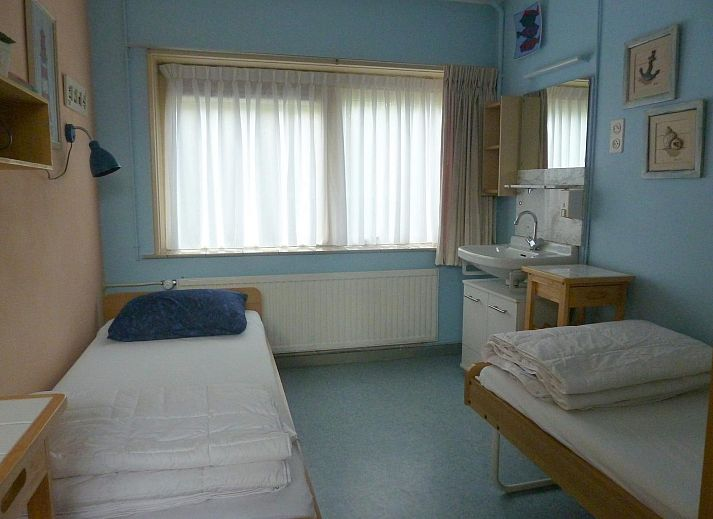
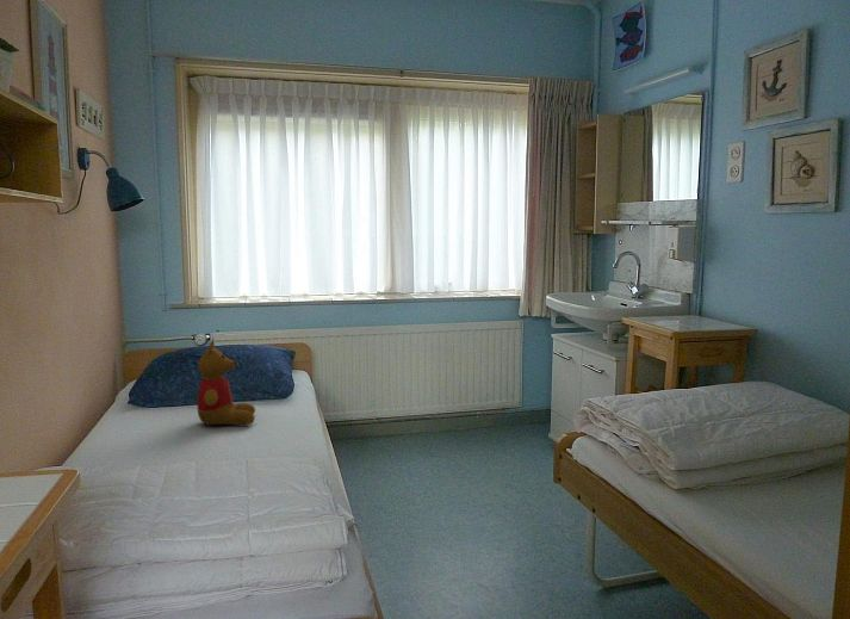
+ teddy bear [197,339,256,426]
